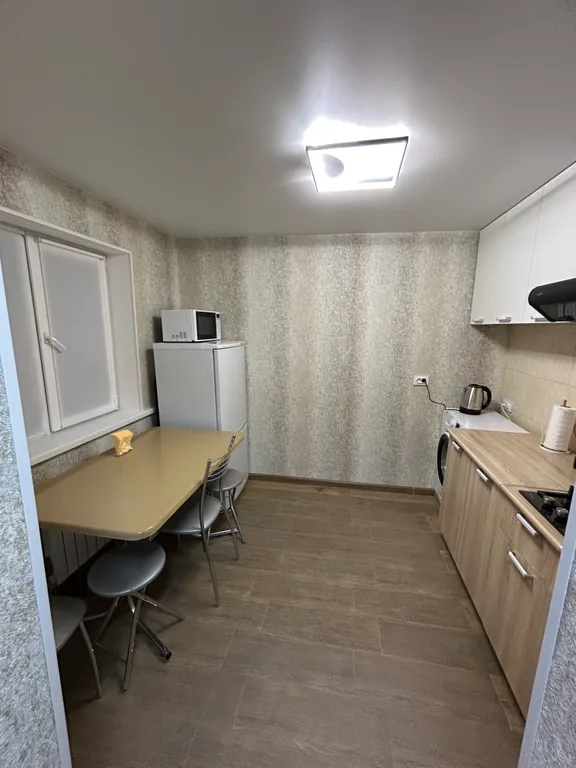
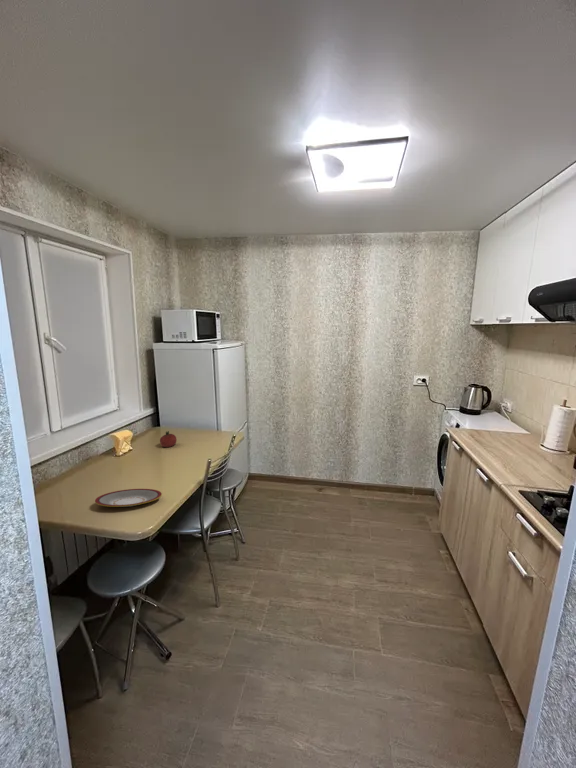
+ fruit [159,430,178,448]
+ plate [94,488,163,508]
